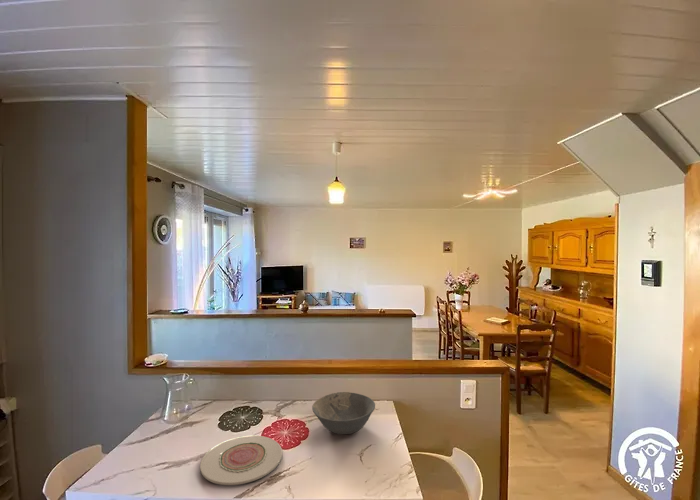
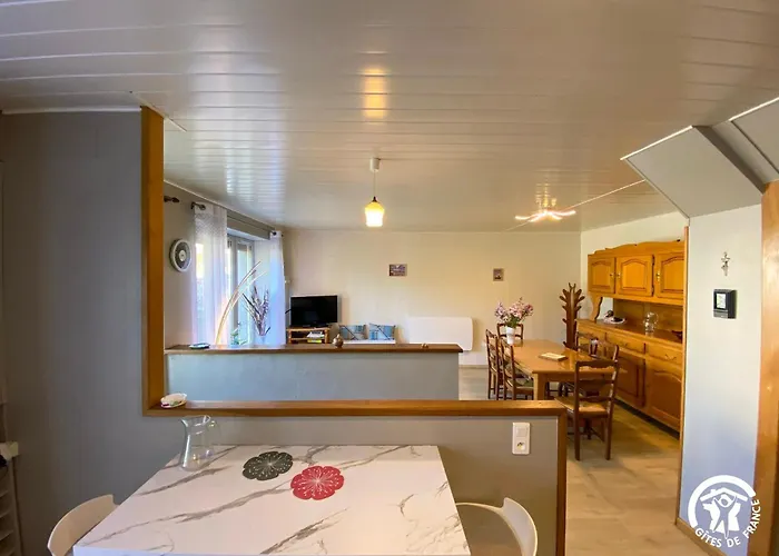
- bowl [311,391,376,435]
- plate [199,435,283,486]
